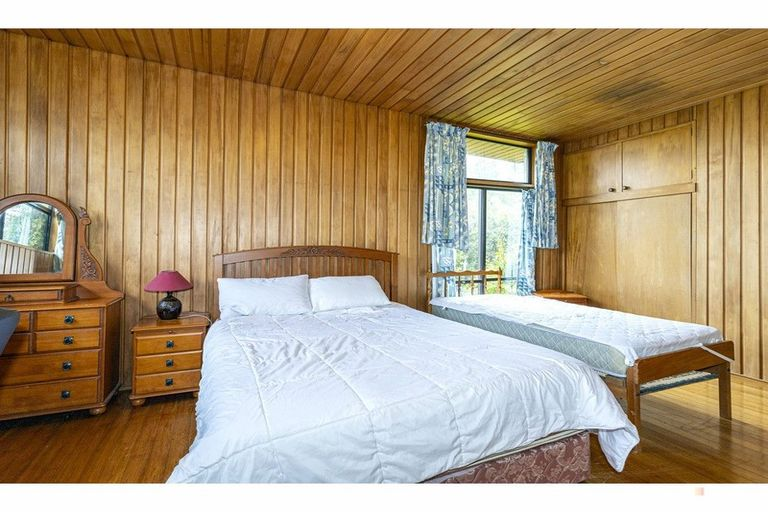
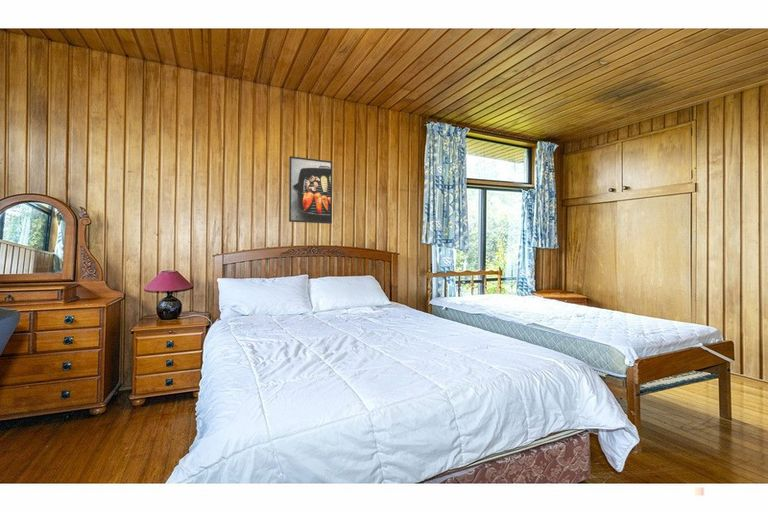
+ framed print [288,155,333,225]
